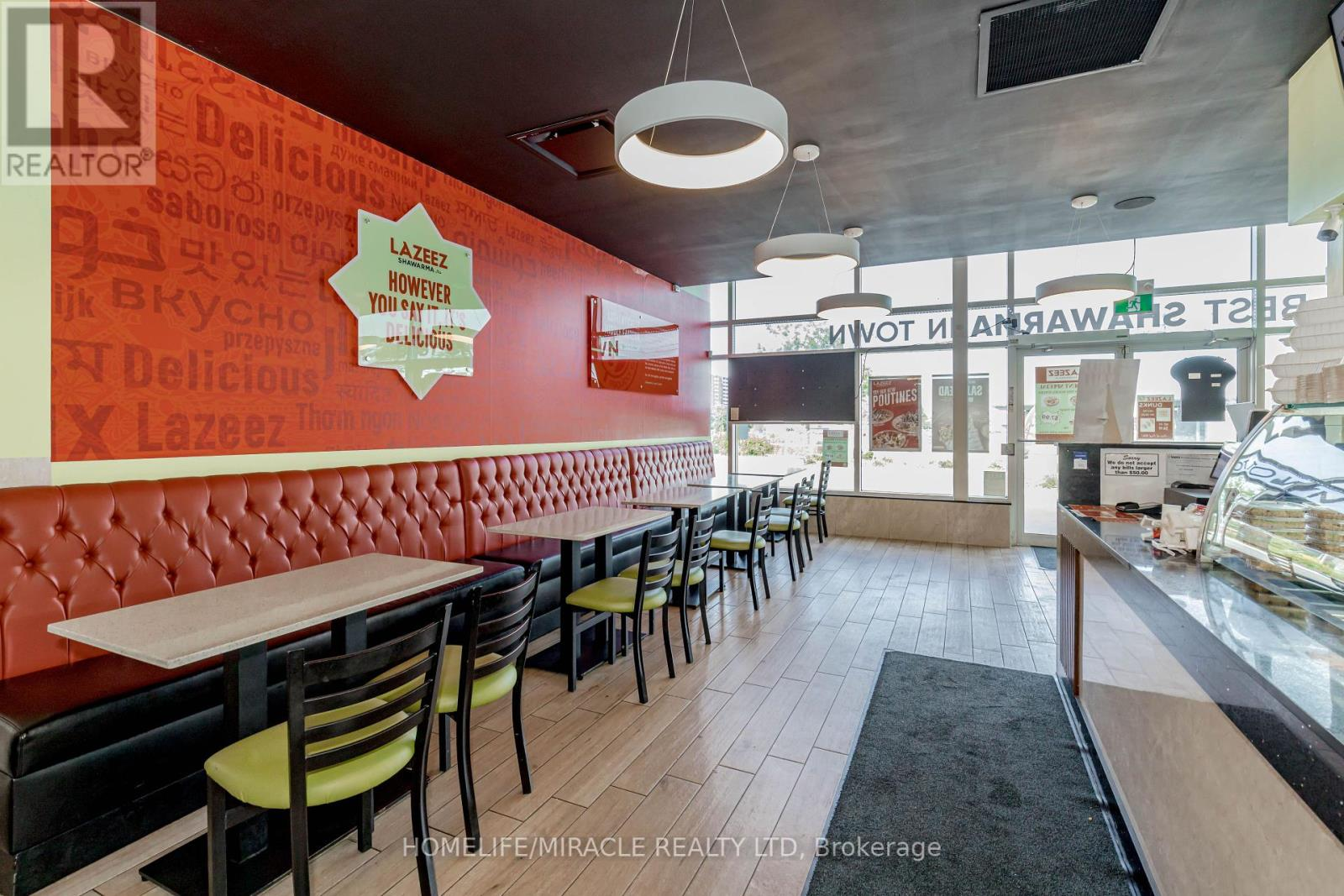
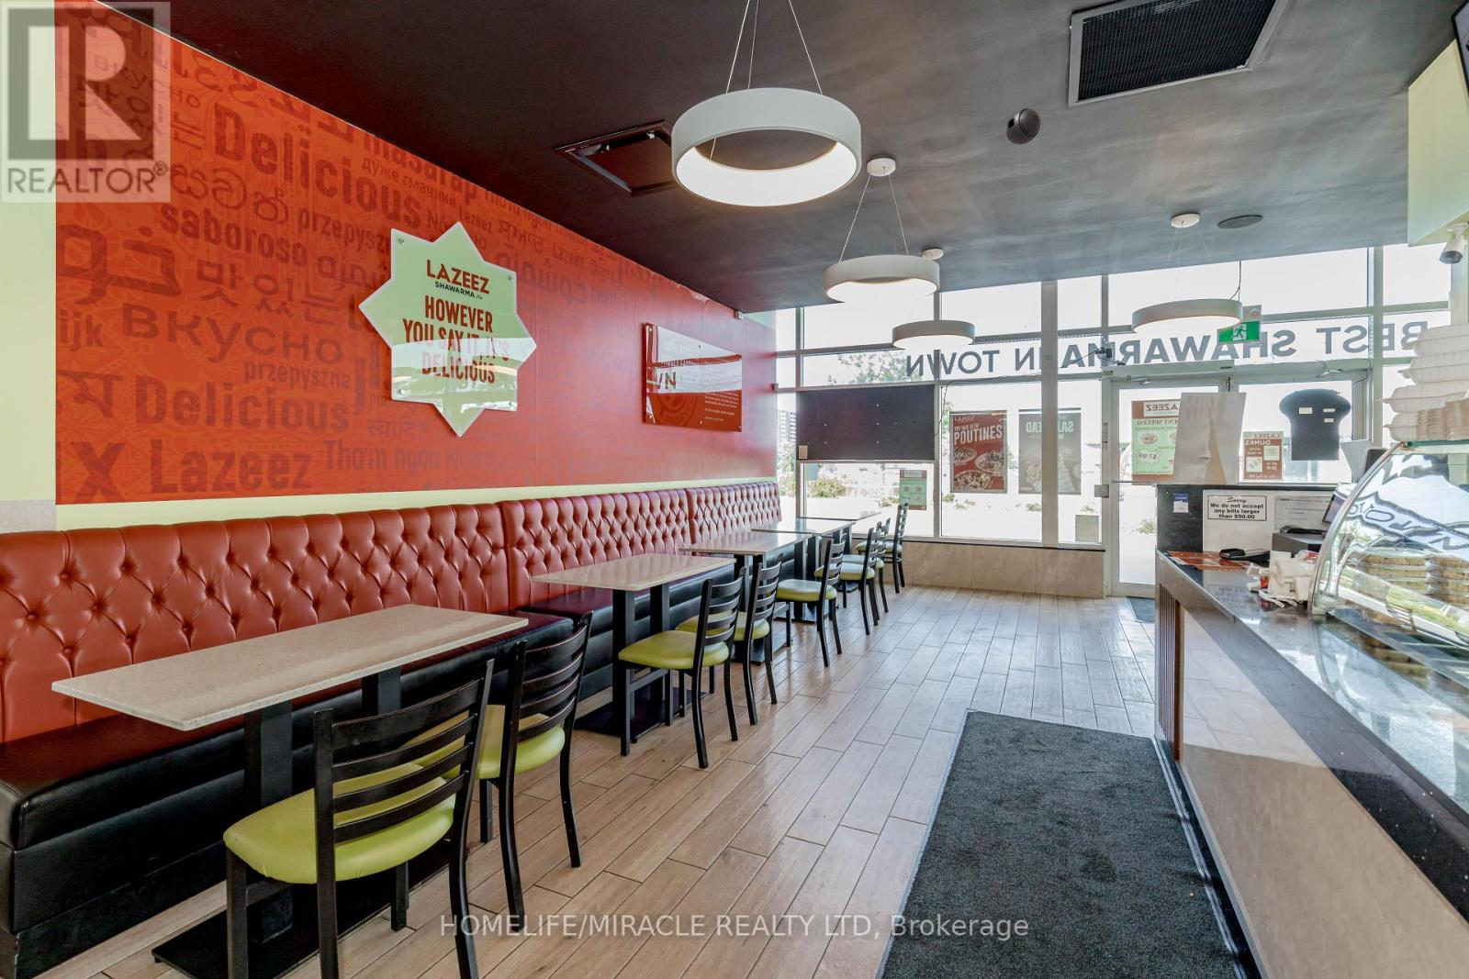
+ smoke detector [1004,107,1042,146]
